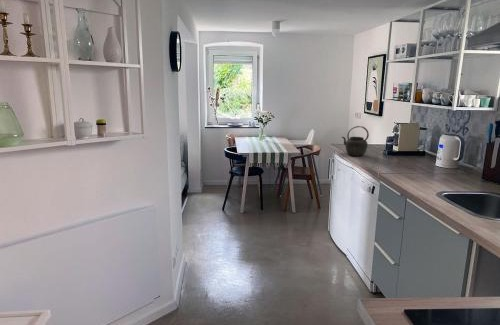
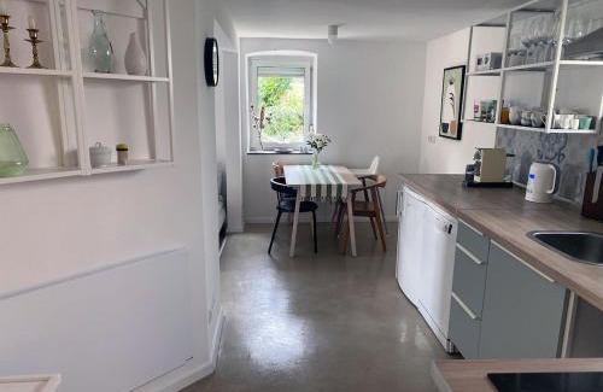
- kettle [341,125,370,157]
